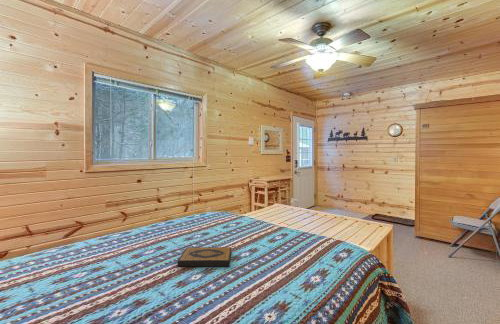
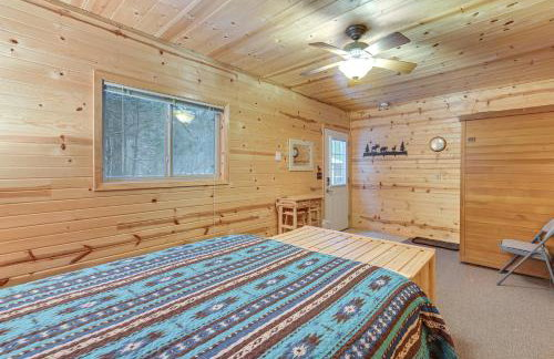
- hardback book [177,246,233,267]
